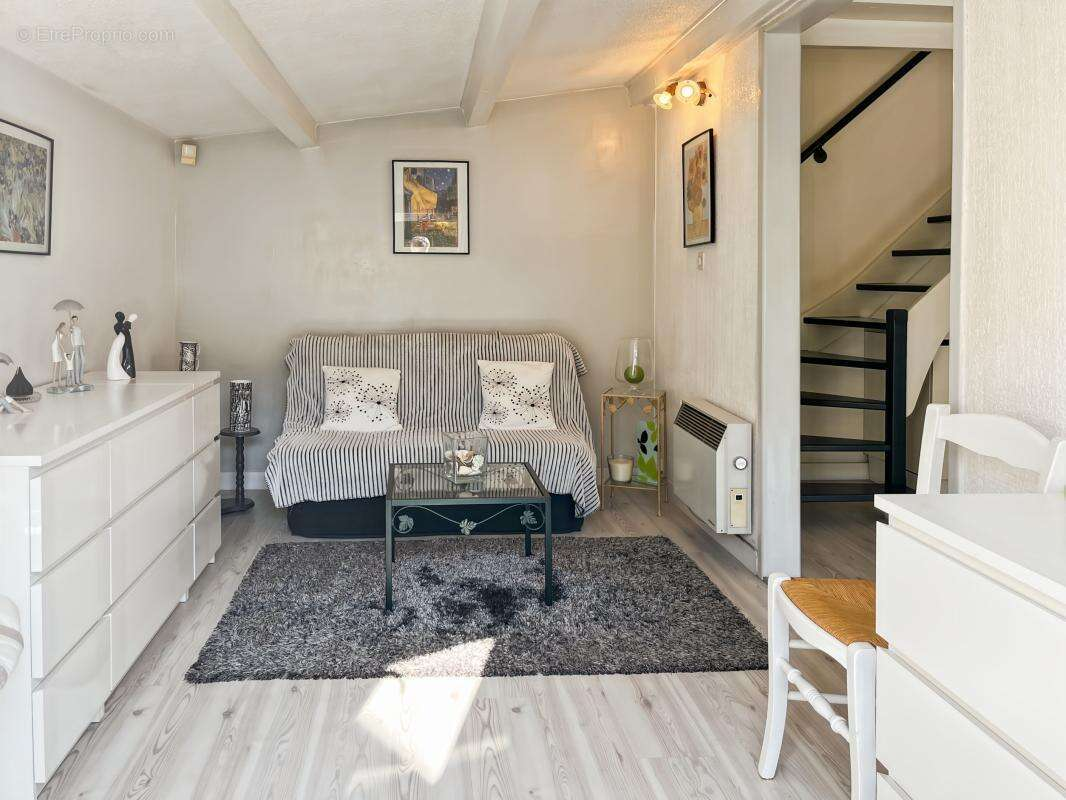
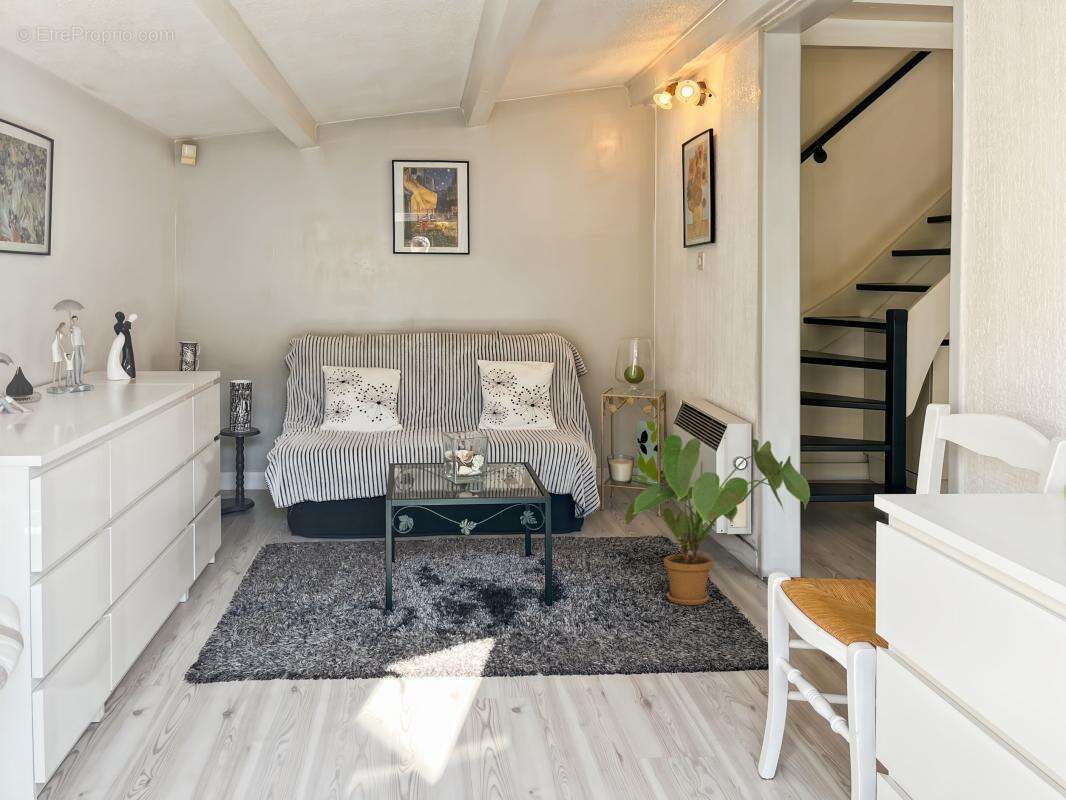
+ house plant [624,434,811,606]
